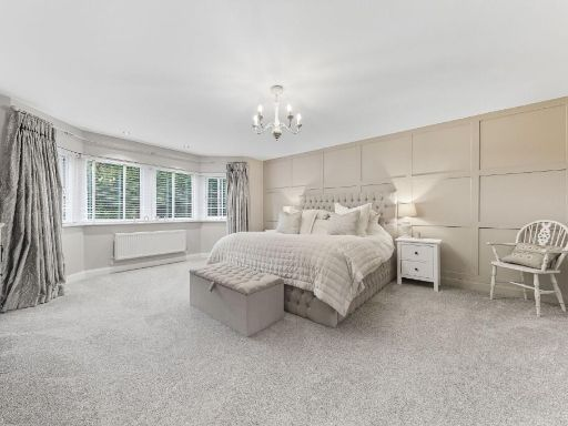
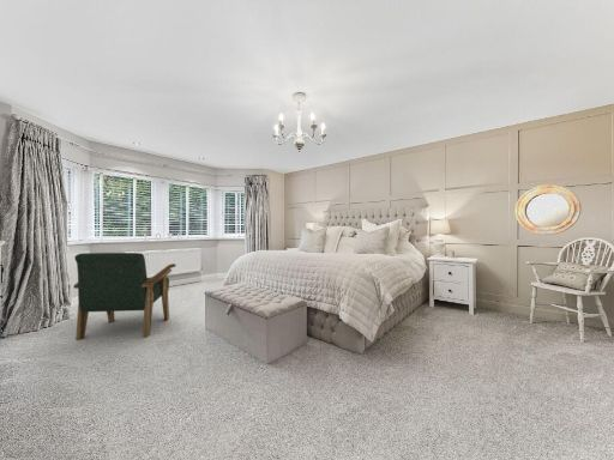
+ home mirror [514,183,582,236]
+ armchair [73,252,177,341]
